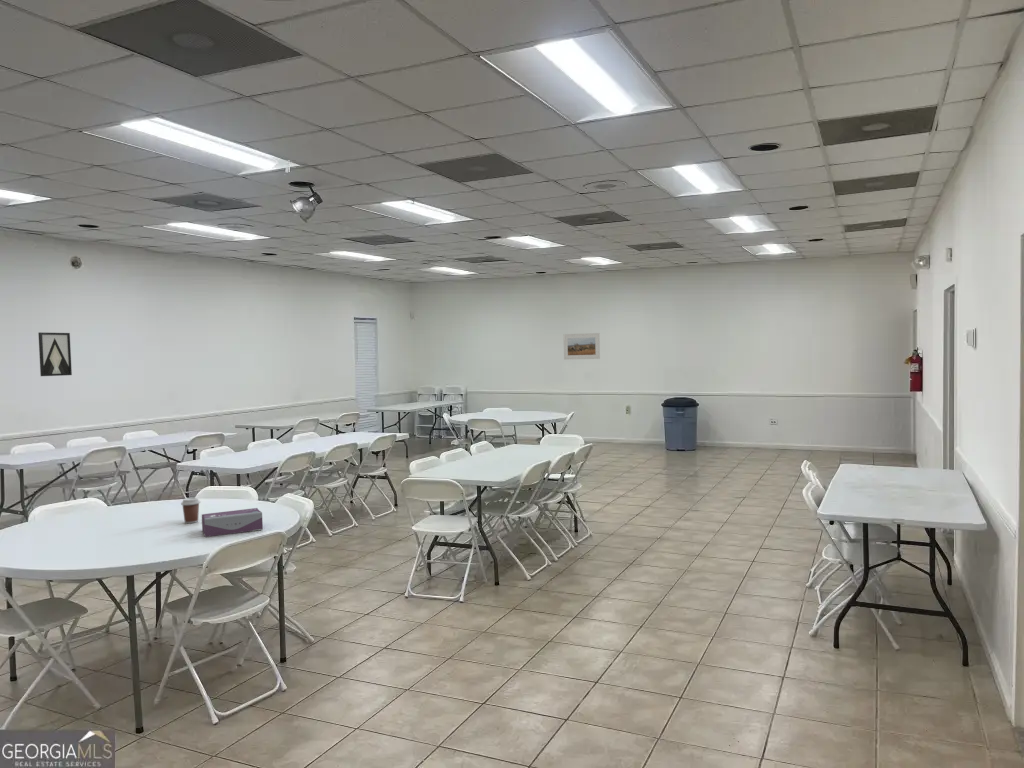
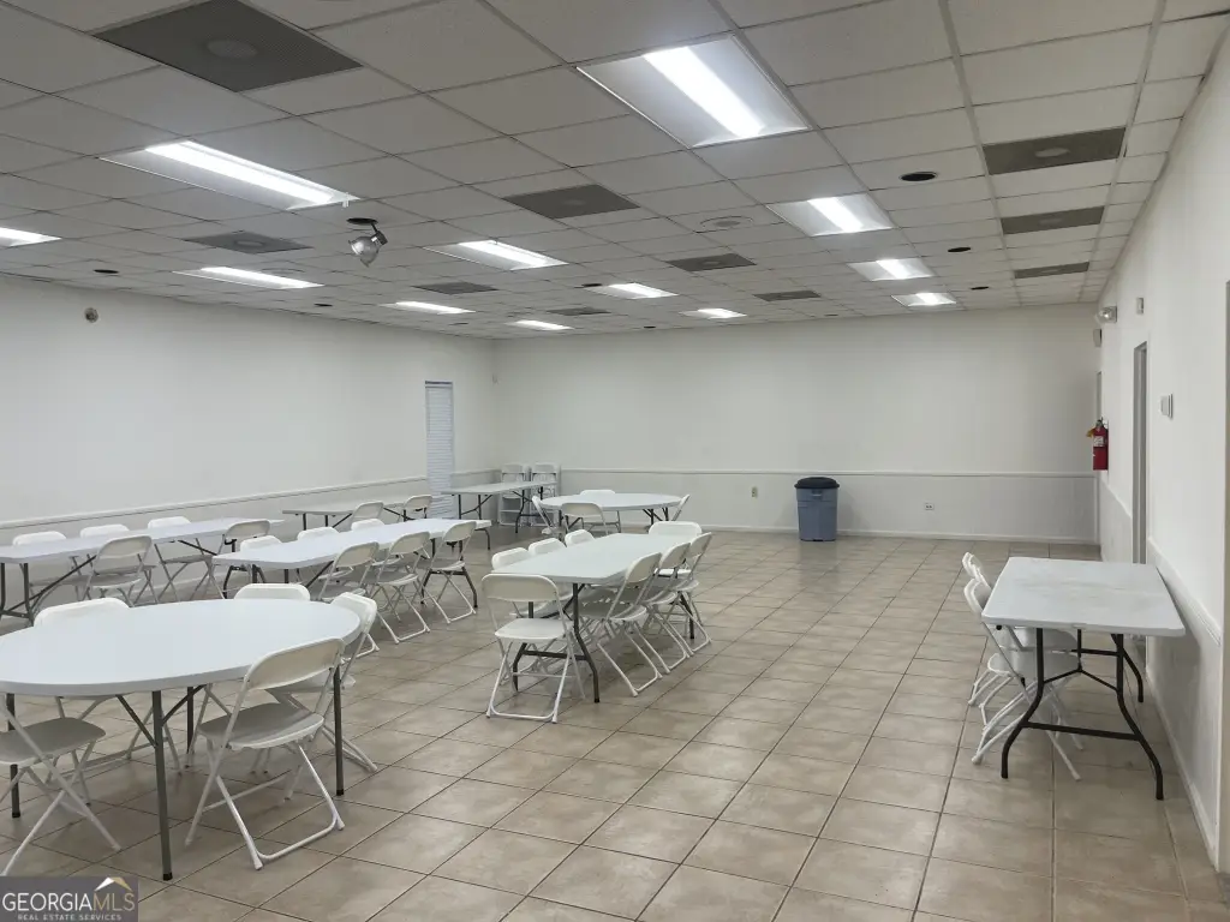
- wall art [37,331,73,377]
- coffee cup [180,496,201,524]
- tissue box [201,507,264,538]
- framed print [563,332,601,361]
